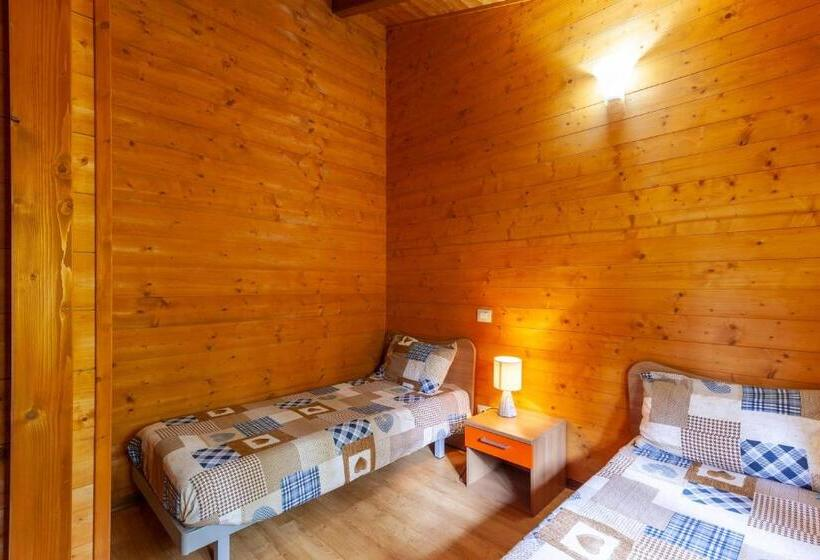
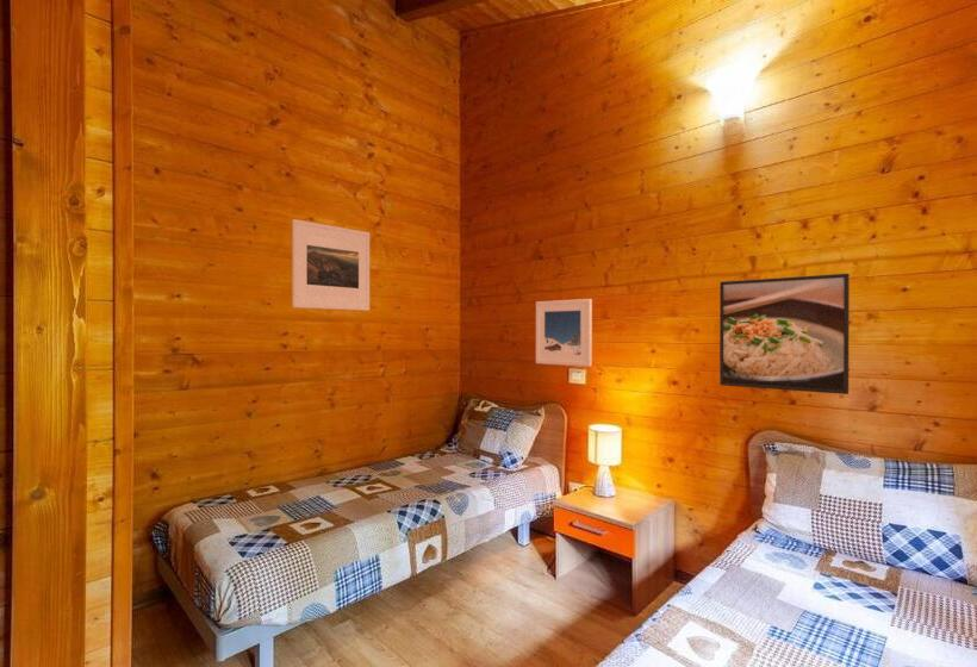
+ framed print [718,273,851,395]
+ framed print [535,298,593,368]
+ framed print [291,218,371,312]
